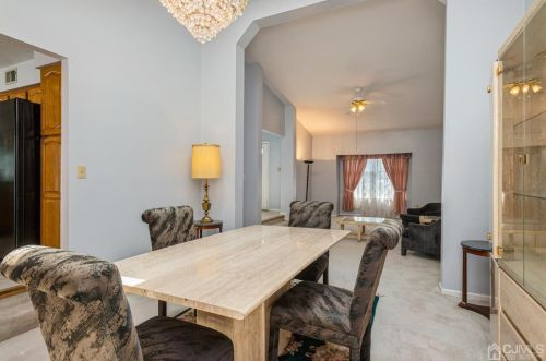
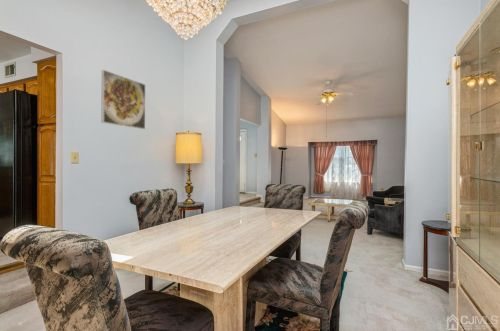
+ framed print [101,69,146,130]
